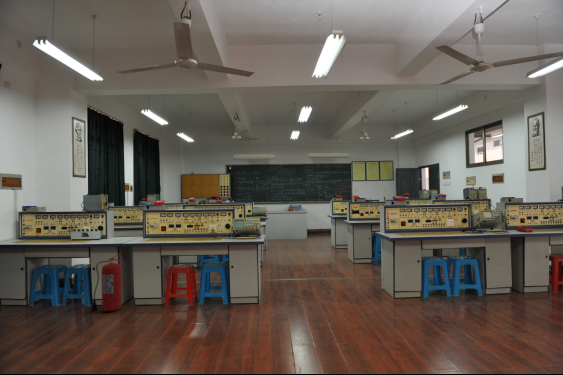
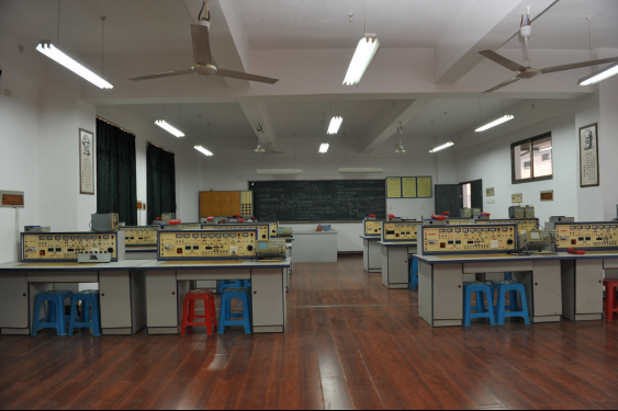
- fire extinguisher [90,253,124,313]
